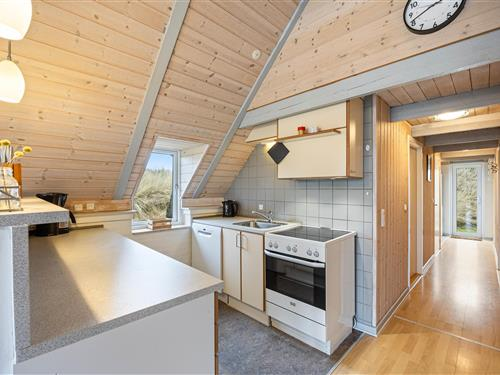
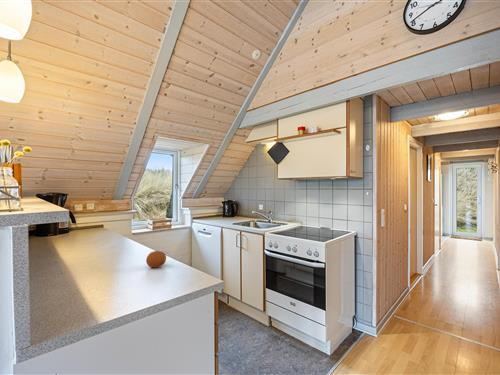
+ fruit [145,250,167,269]
